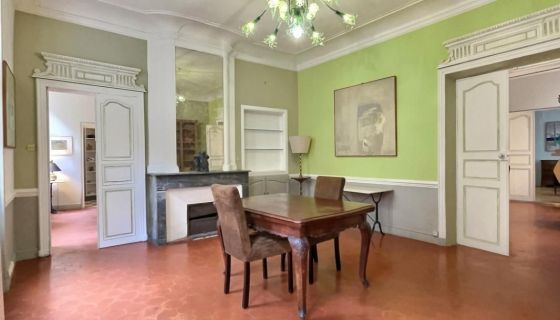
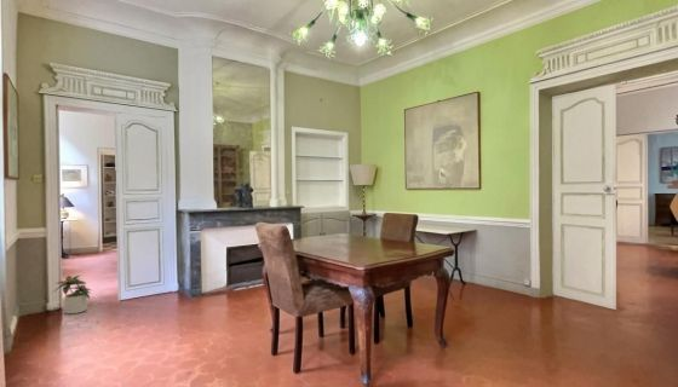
+ potted plant [51,275,92,314]
